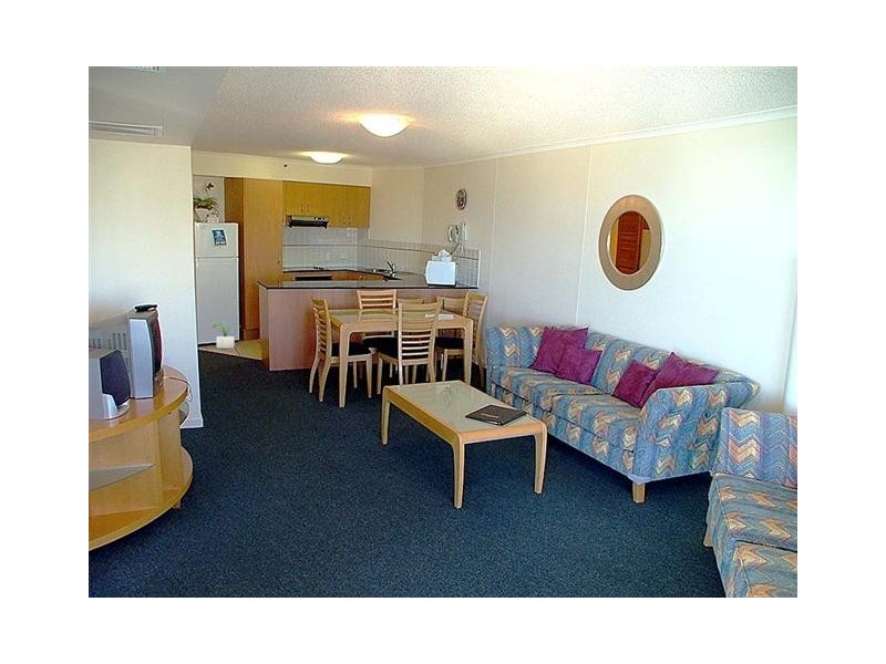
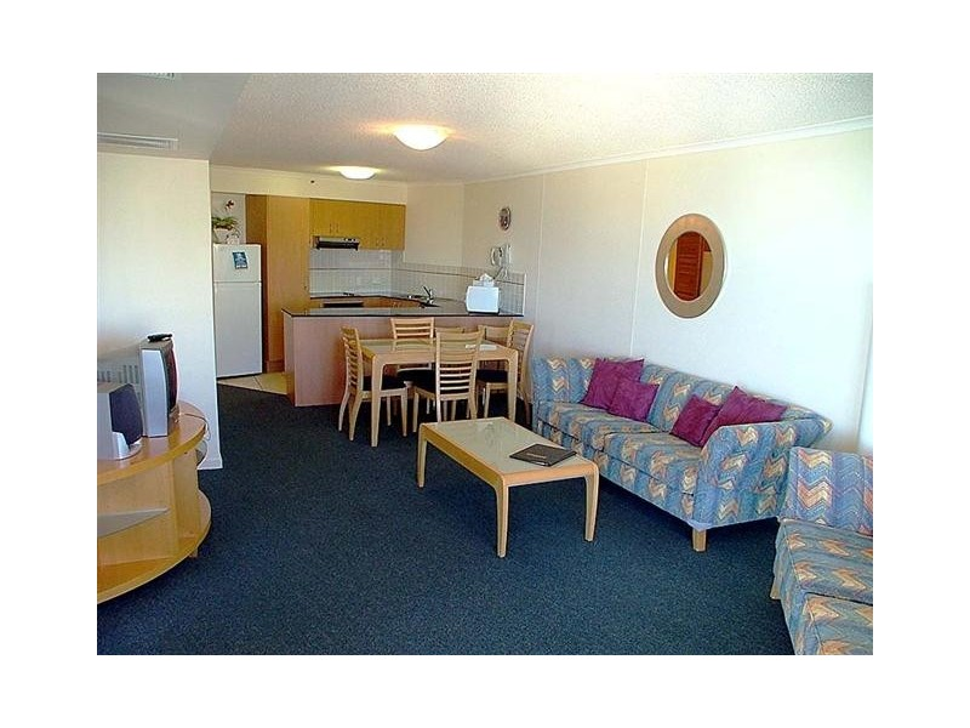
- potted plant [213,322,241,350]
